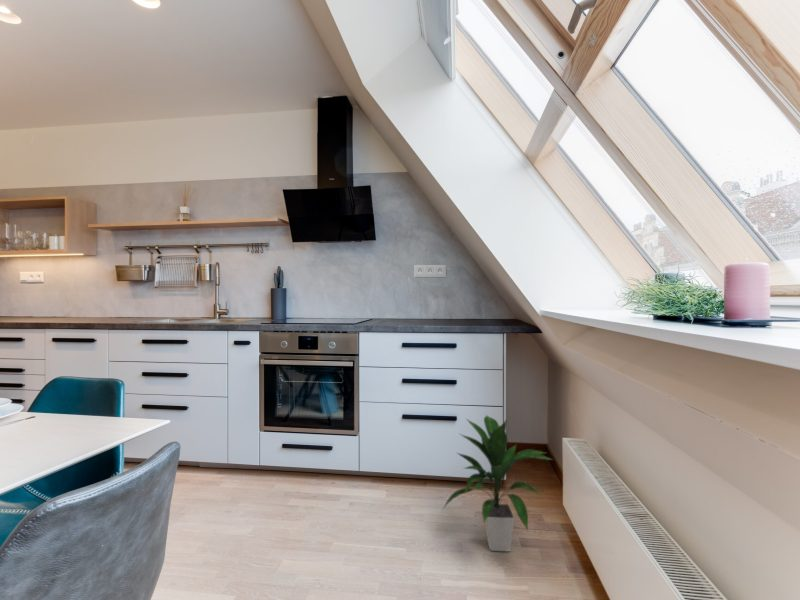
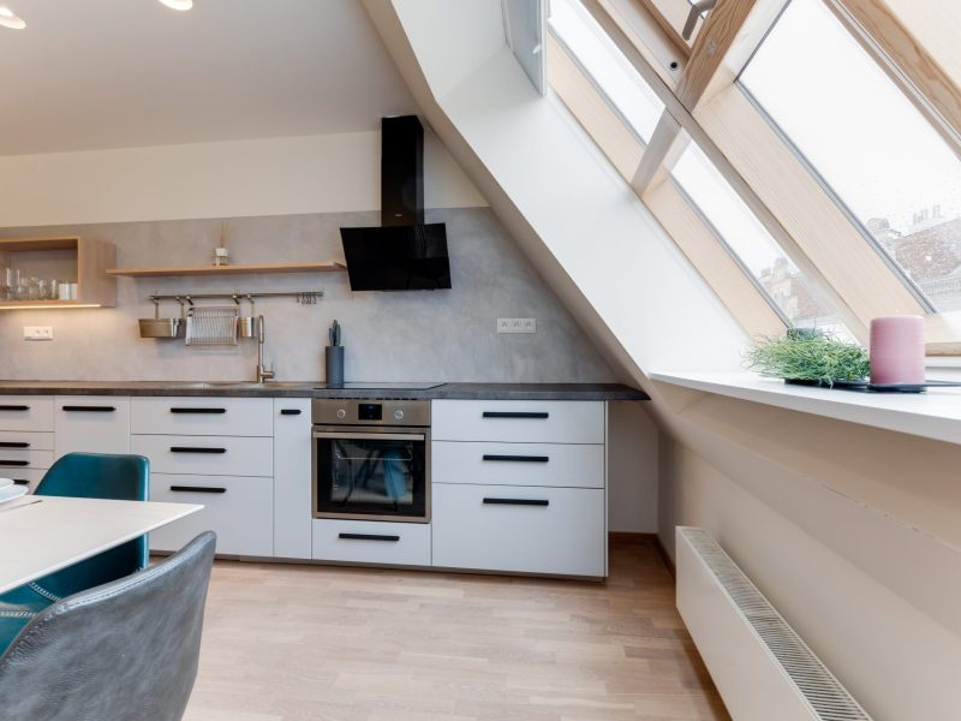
- indoor plant [441,414,553,553]
